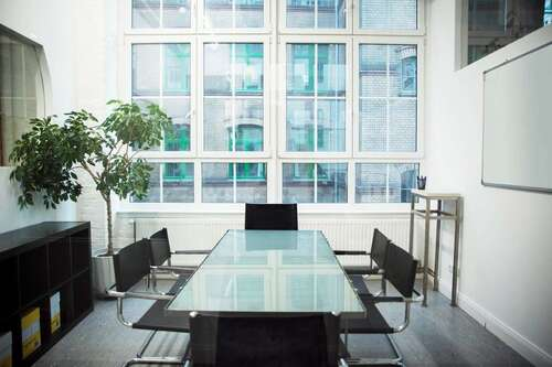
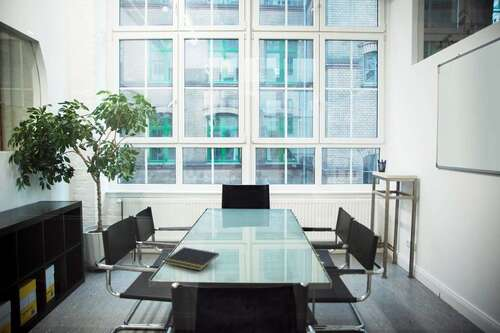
+ notepad [163,246,220,272]
